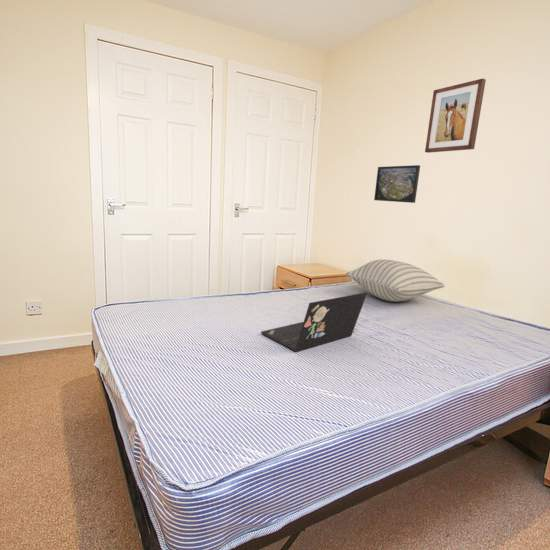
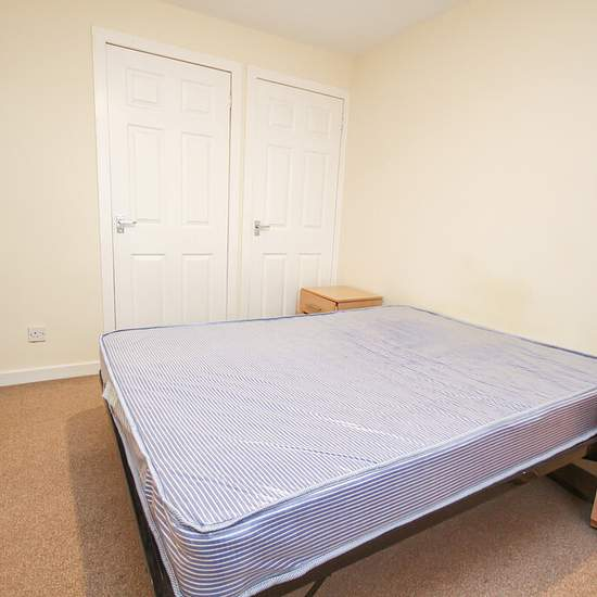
- pillow [345,258,446,303]
- laptop [260,291,368,353]
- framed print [373,164,421,204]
- wall art [424,77,487,154]
